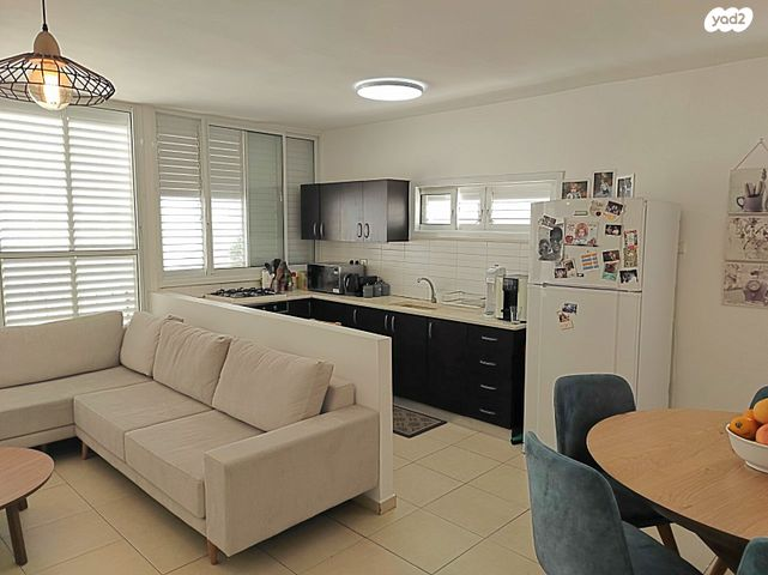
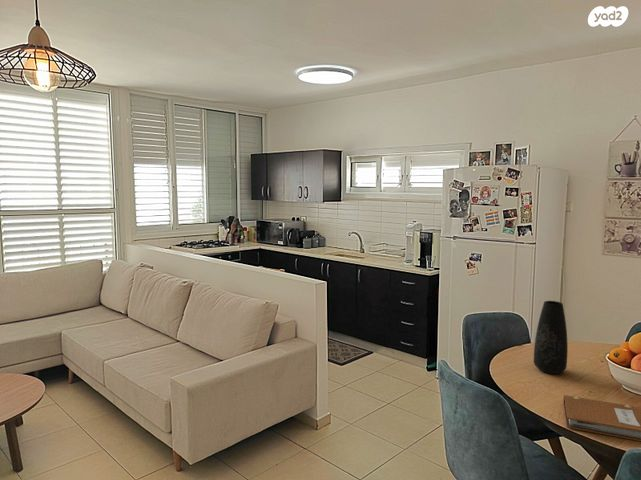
+ notebook [563,394,641,442]
+ vase [533,300,569,375]
